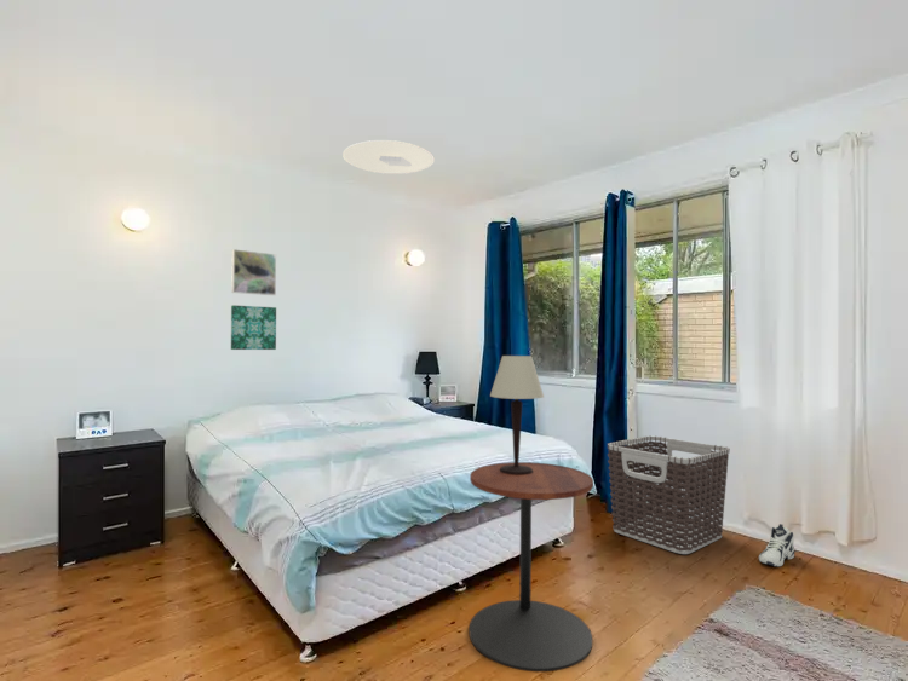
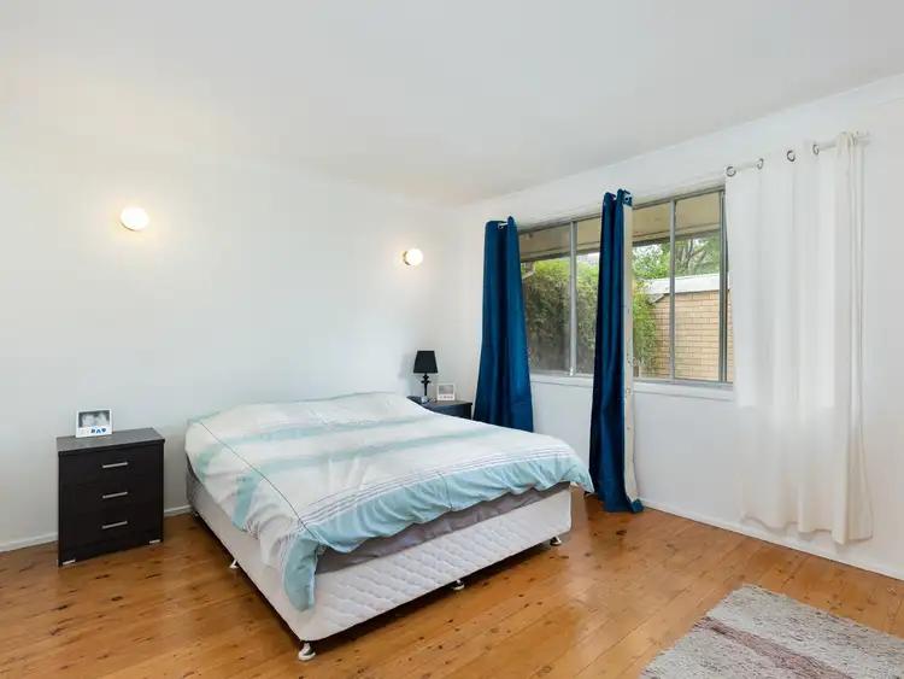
- ceiling light [341,139,436,175]
- side table [467,461,594,673]
- wall art [230,304,277,351]
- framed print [230,248,277,296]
- clothes hamper [607,434,731,555]
- table lamp [489,354,545,475]
- sneaker [758,523,795,567]
